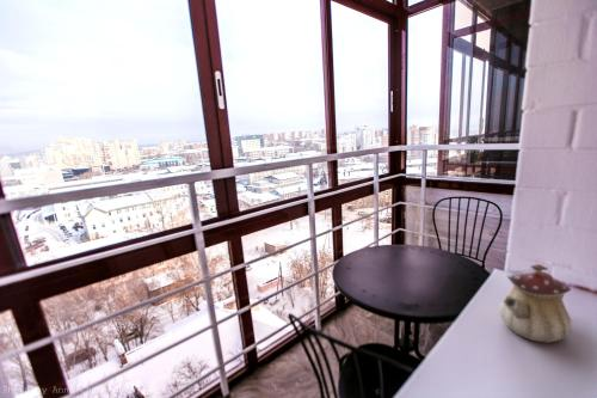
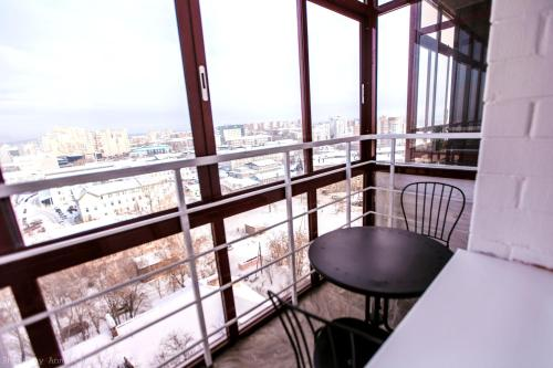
- teapot [498,263,572,344]
